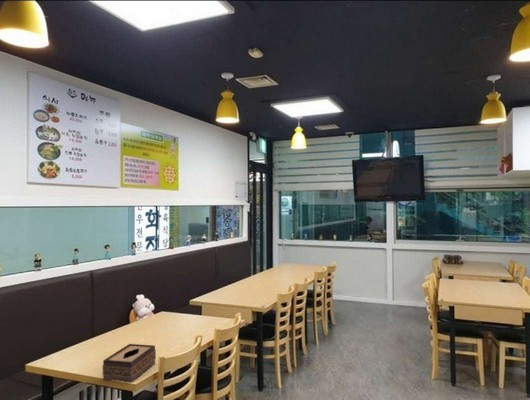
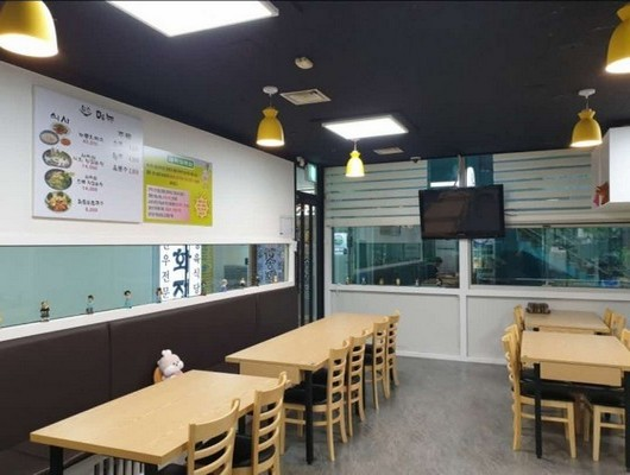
- tissue box [102,343,157,384]
